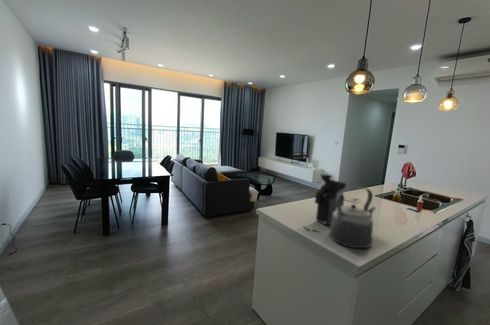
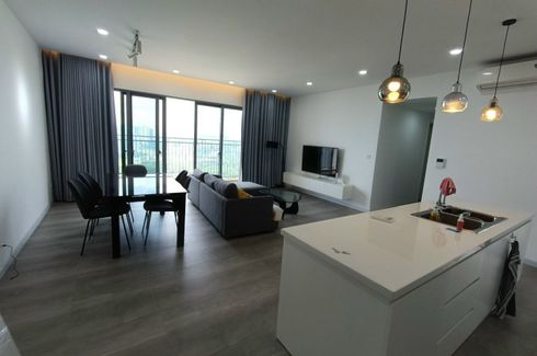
- kettle [328,186,376,249]
- coffee maker [313,174,347,227]
